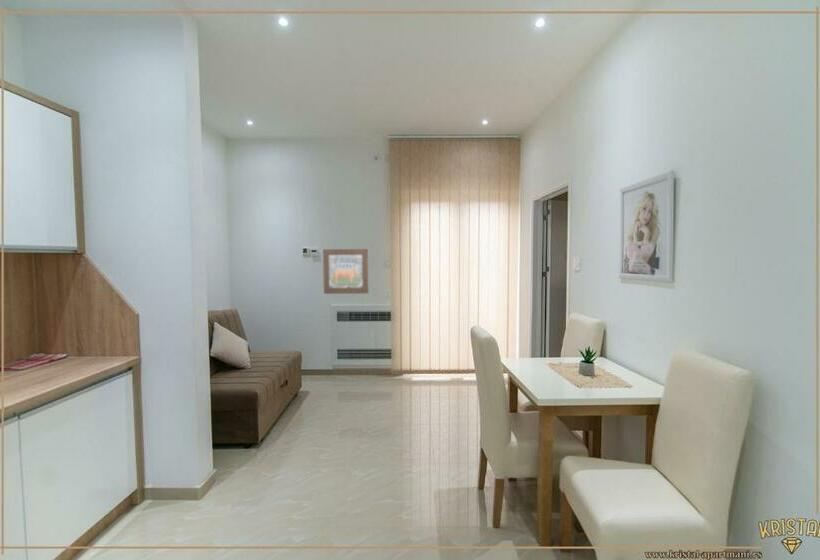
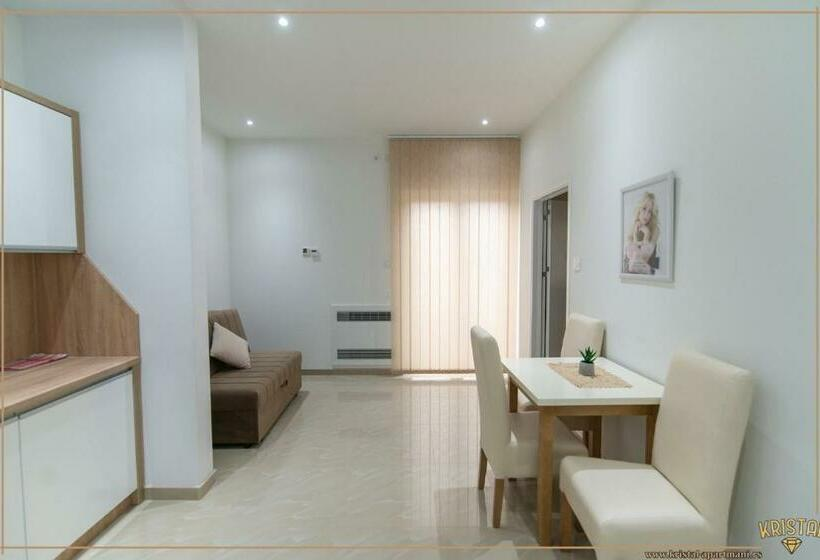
- wall art [322,248,370,295]
